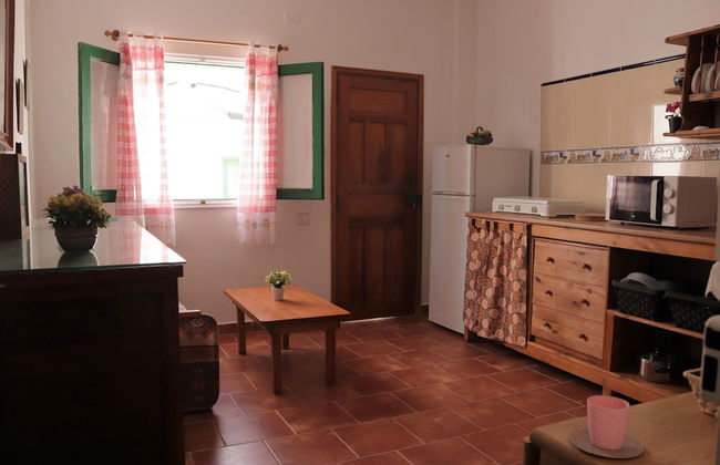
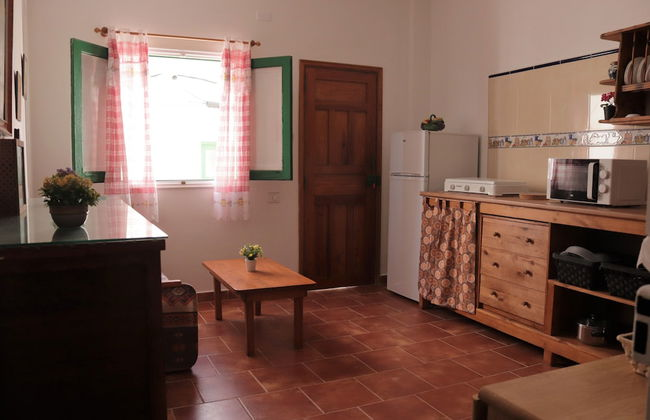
- cup [569,394,645,459]
